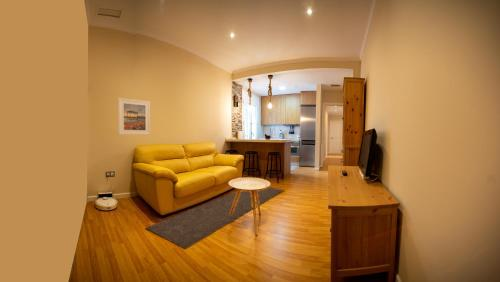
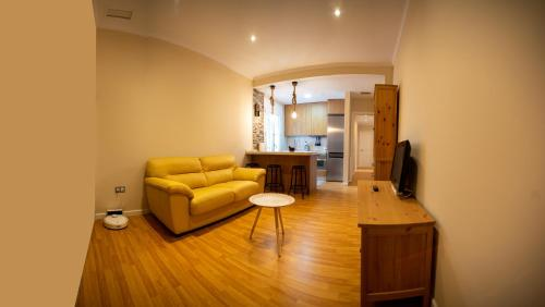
- rug [145,186,286,250]
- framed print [117,97,151,136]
